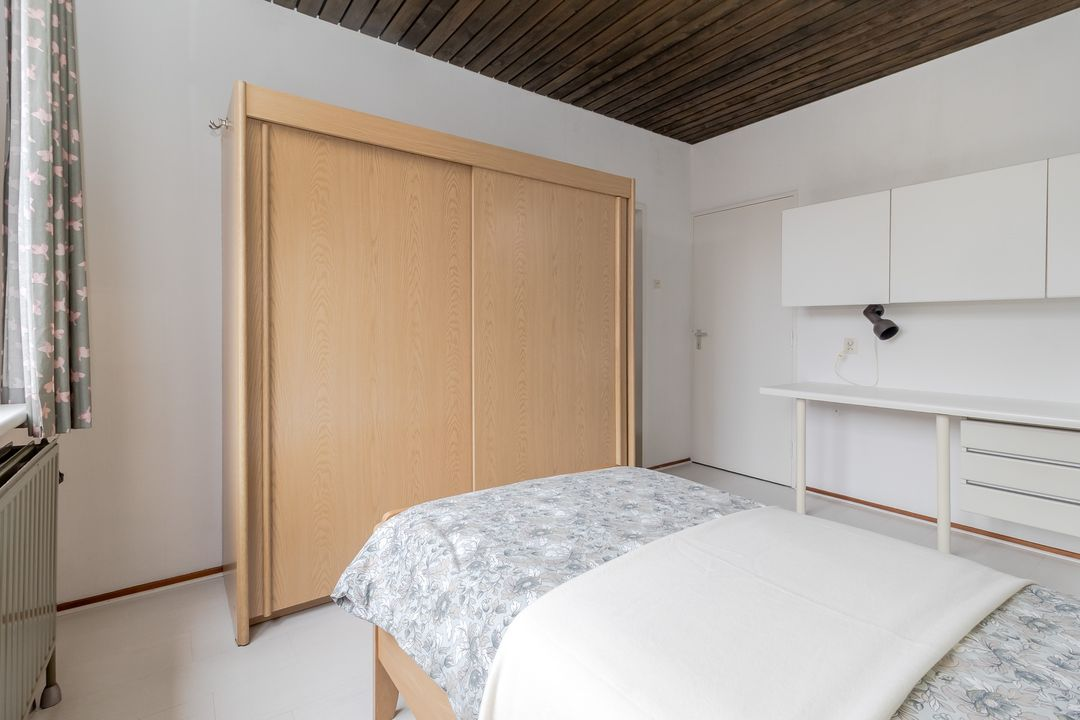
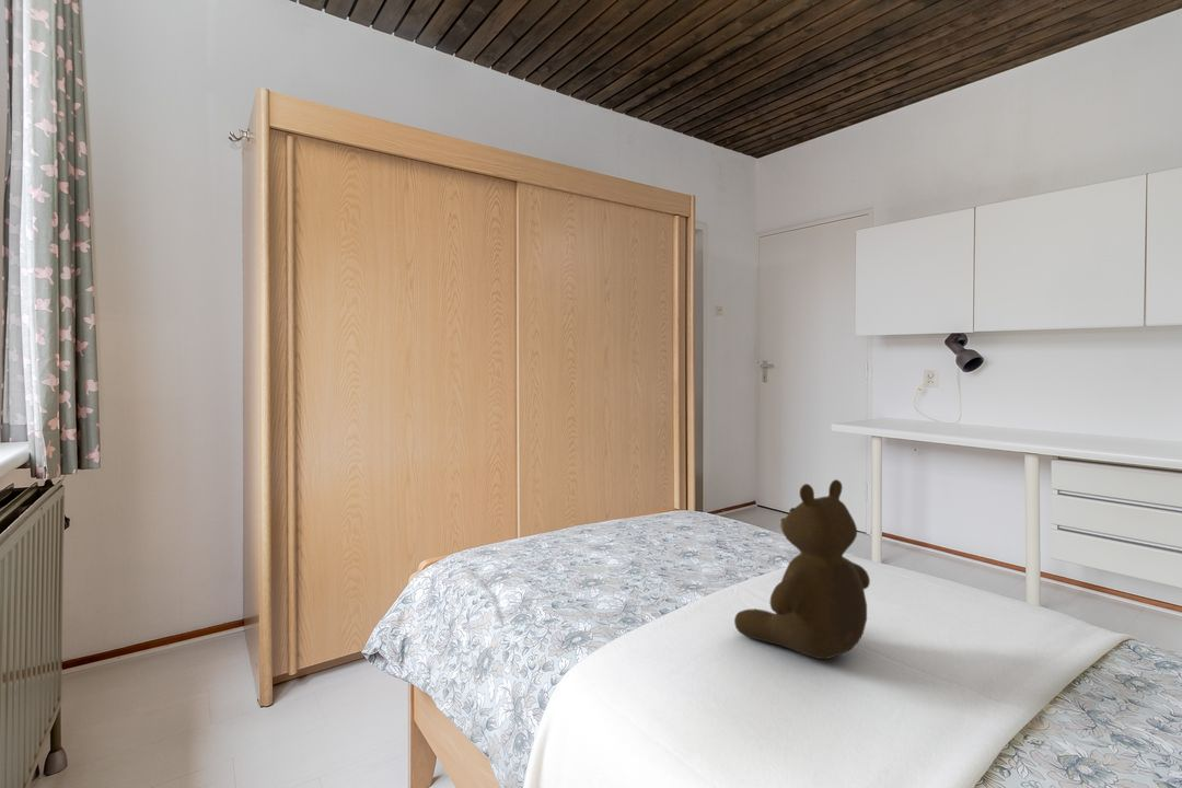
+ teddy bear [733,478,871,660]
